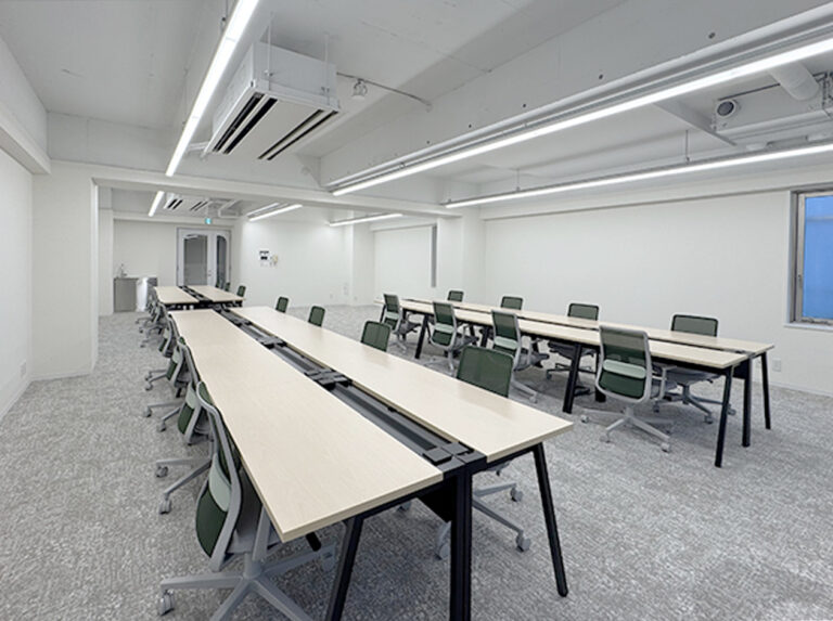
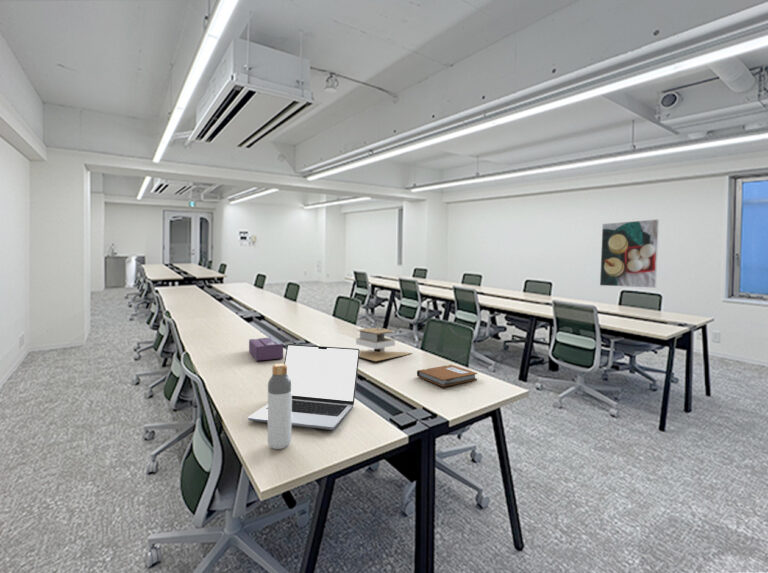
+ laptop [247,343,360,431]
+ notebook [416,364,478,388]
+ bottle [267,363,292,450]
+ architectural model [355,325,414,362]
+ tissue box [248,336,284,362]
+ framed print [599,218,660,289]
